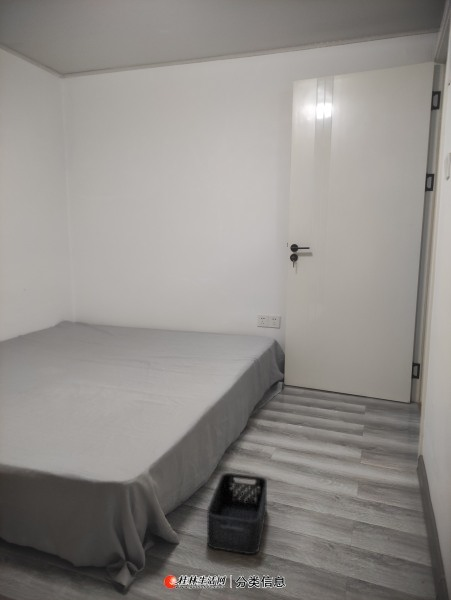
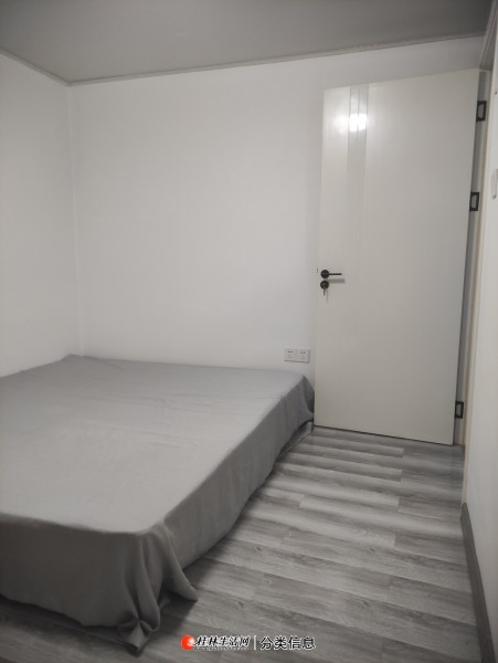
- storage bin [206,472,268,555]
